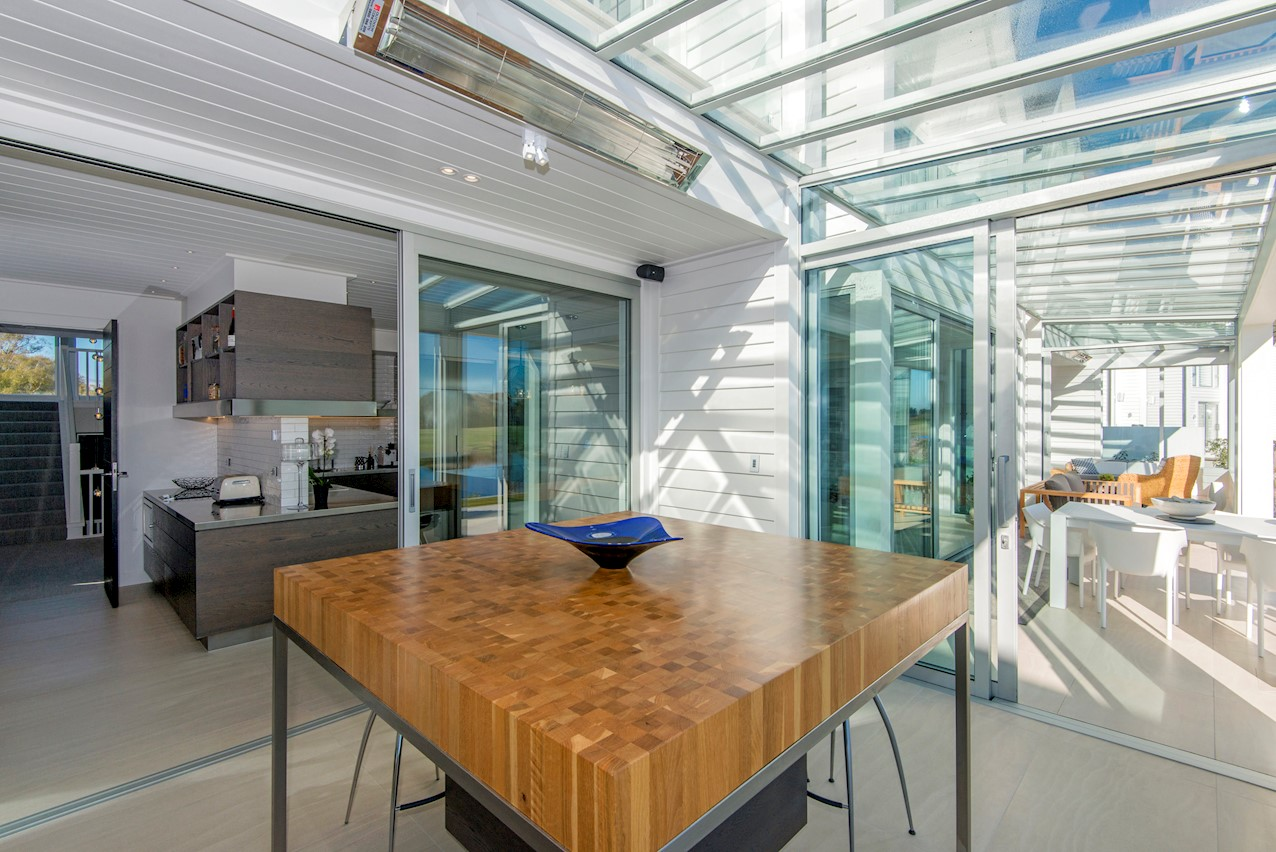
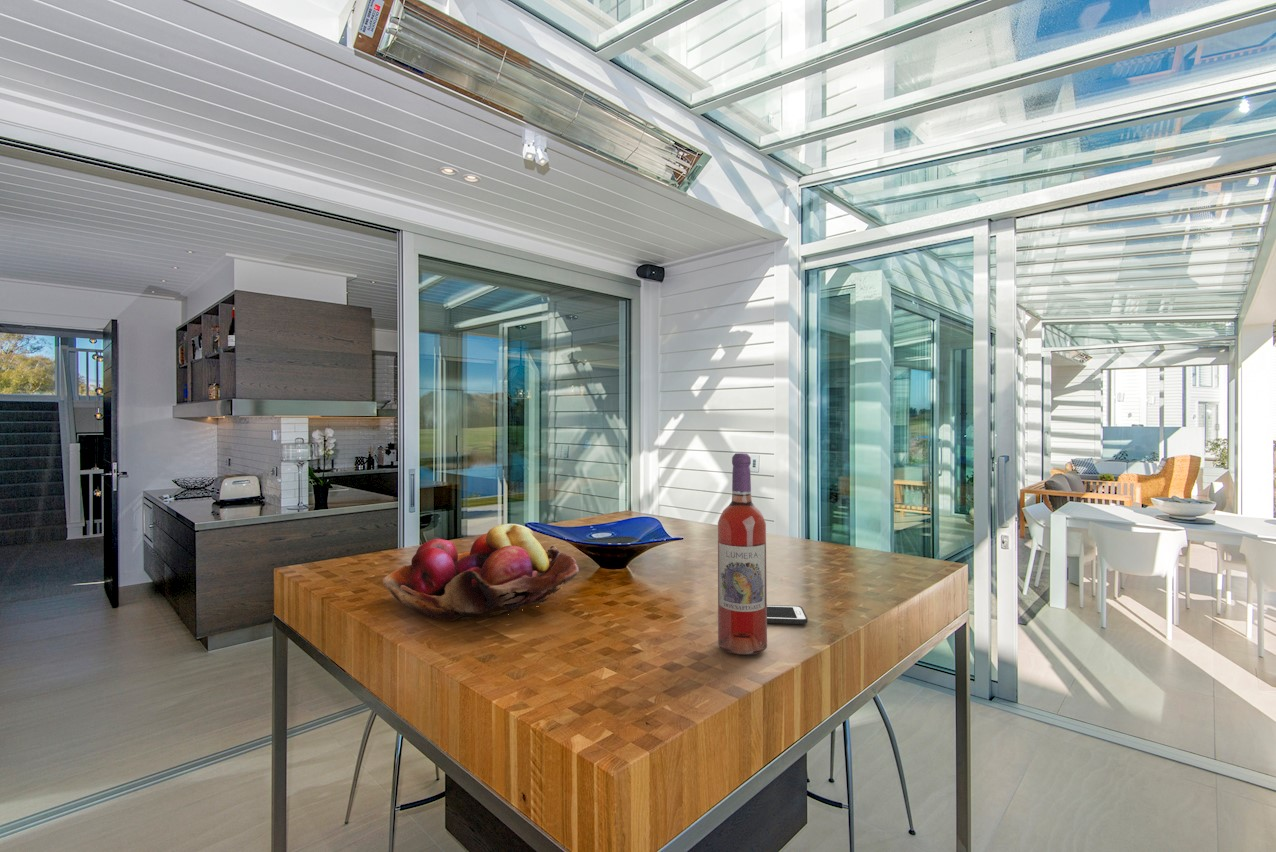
+ cell phone [767,604,809,625]
+ fruit basket [382,523,580,622]
+ wine bottle [717,452,768,656]
